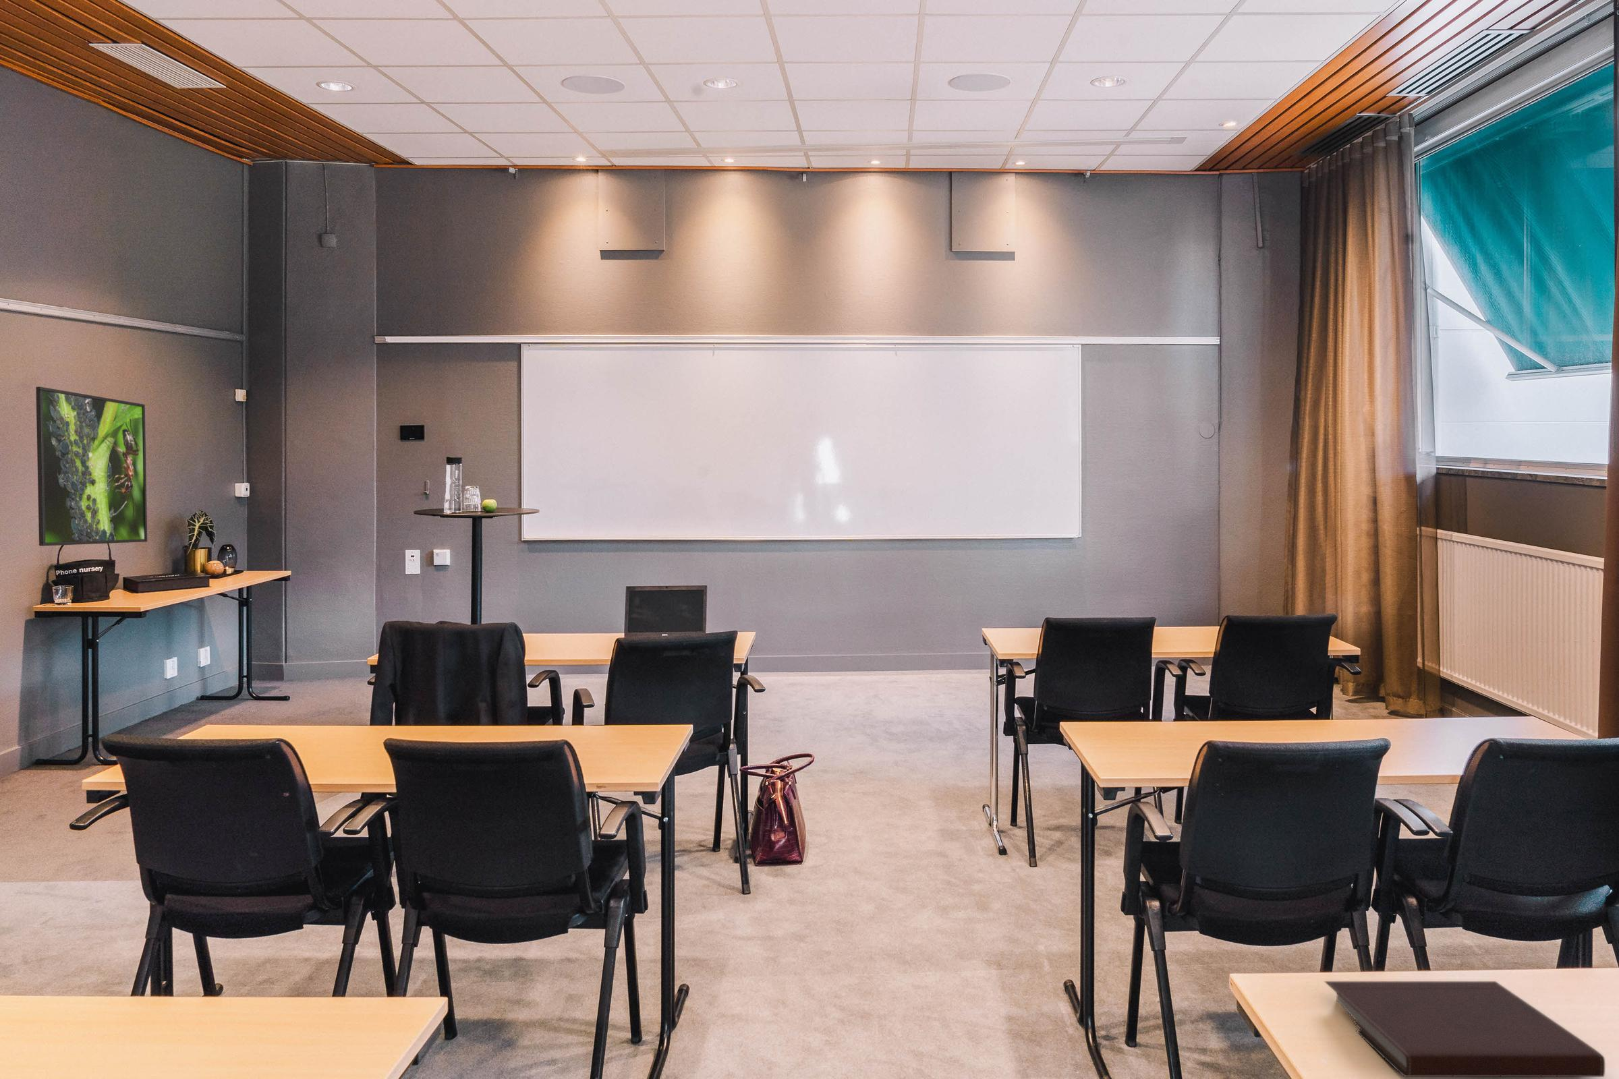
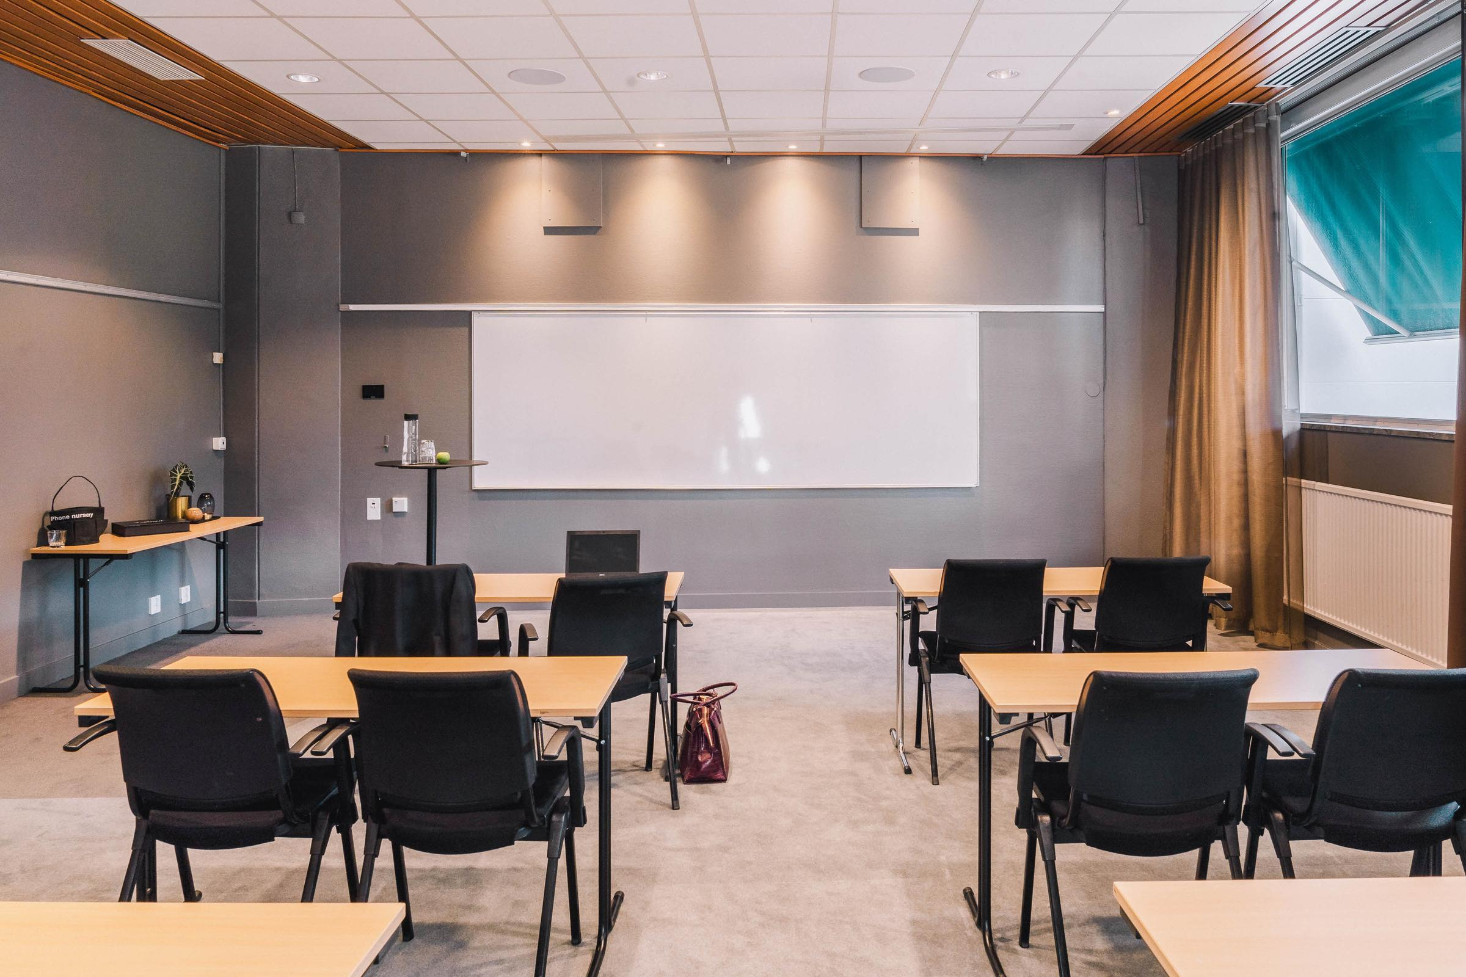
- notebook [1324,980,1606,1078]
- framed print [35,387,148,547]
